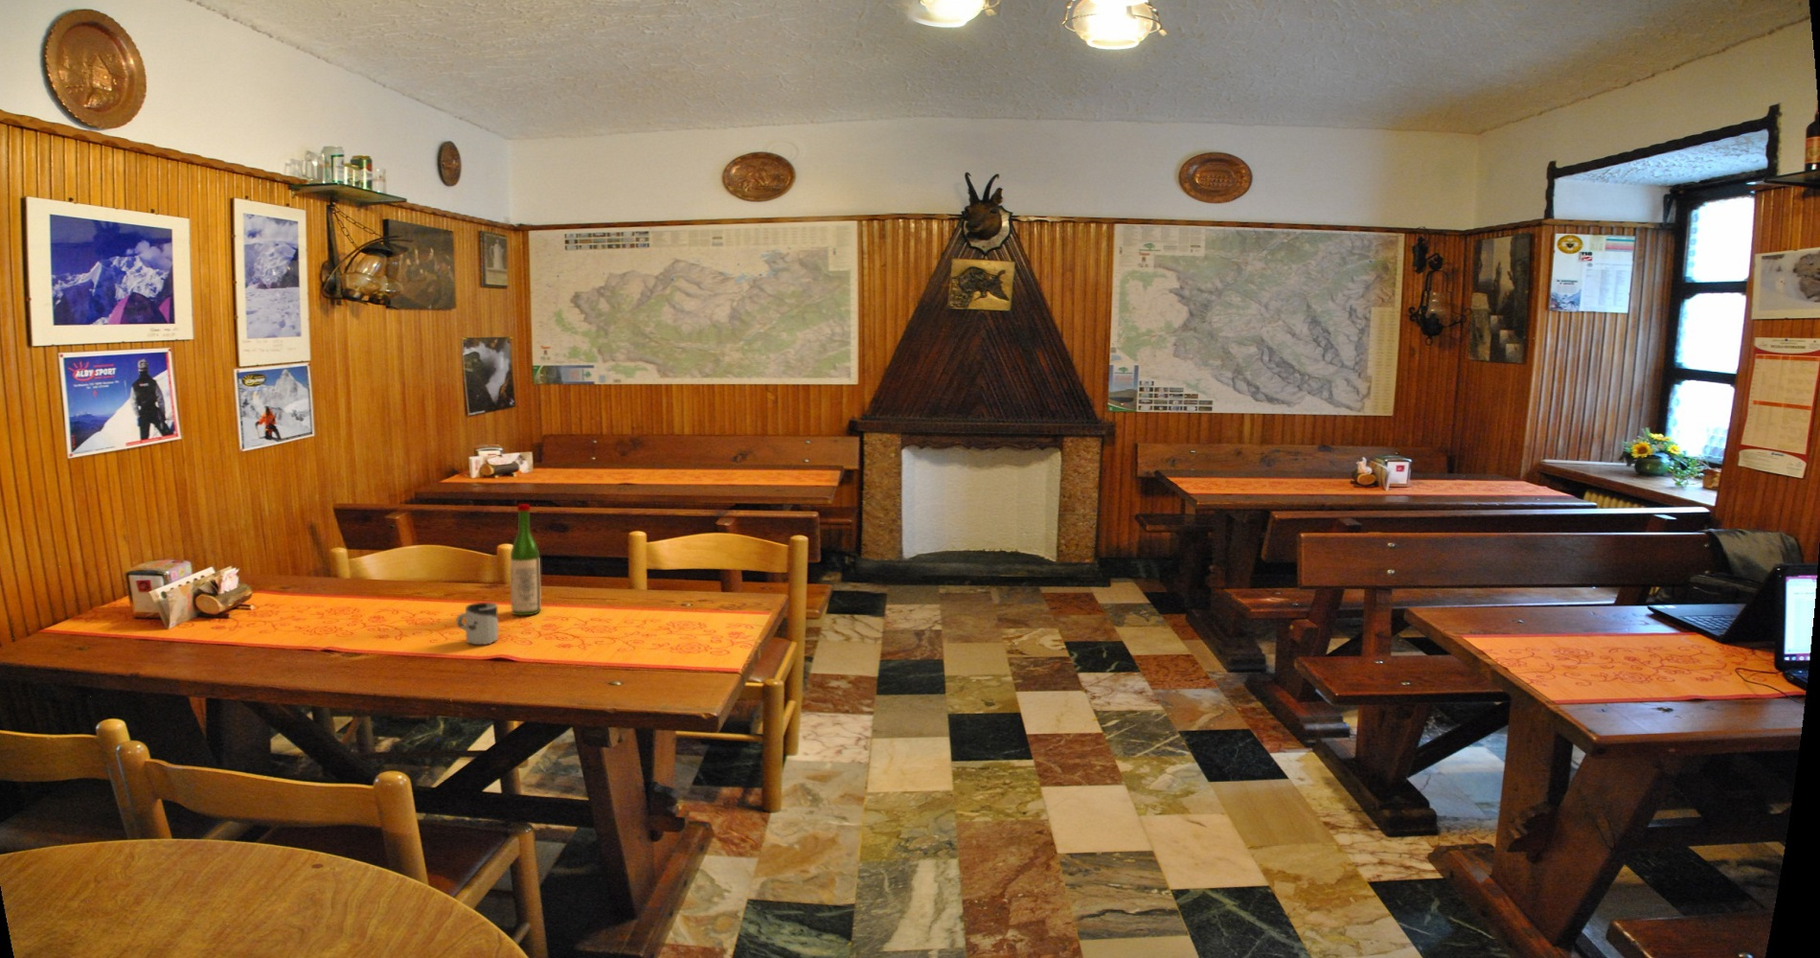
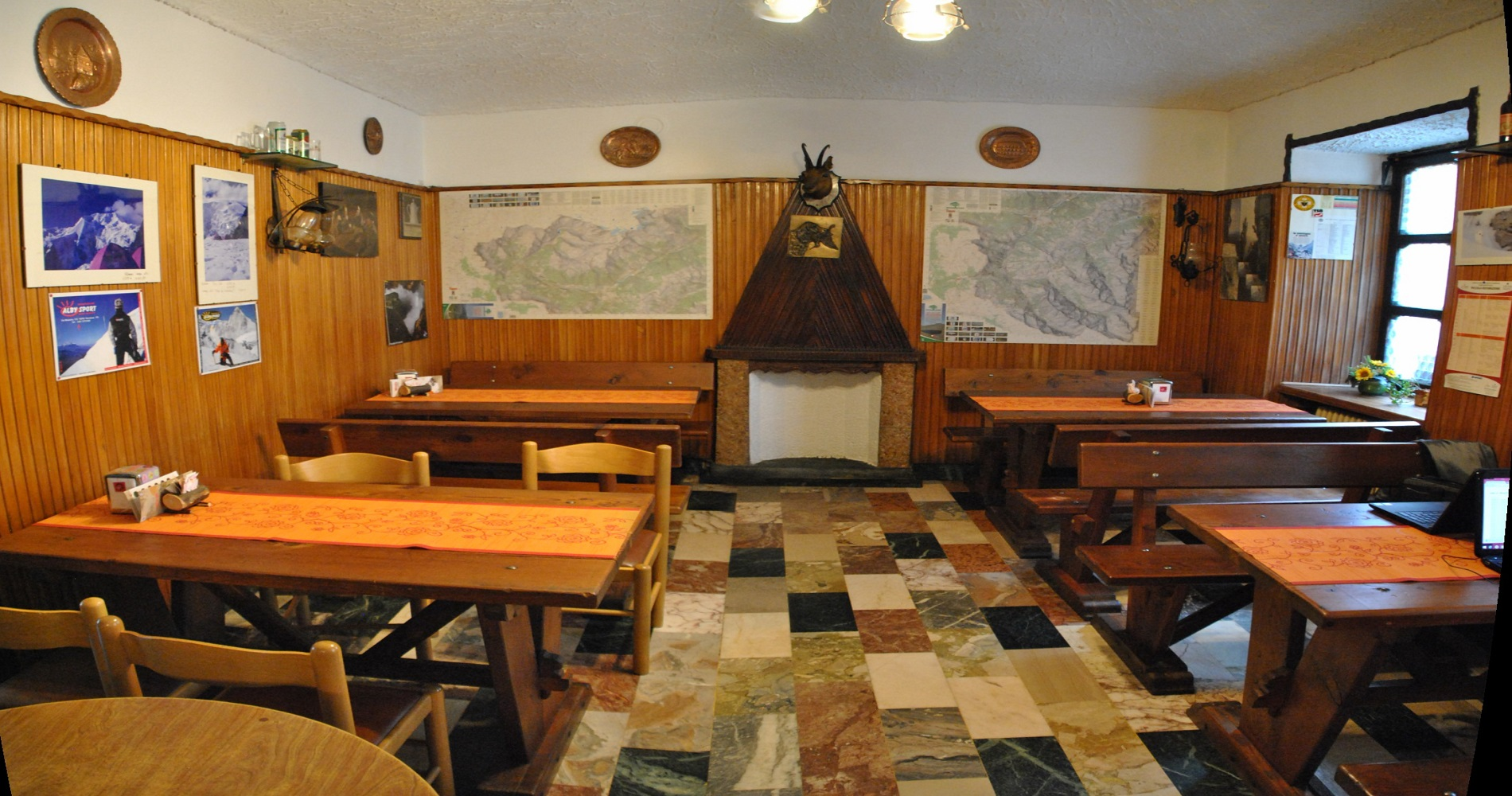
- cup [456,602,500,646]
- wine bottle [509,503,542,616]
